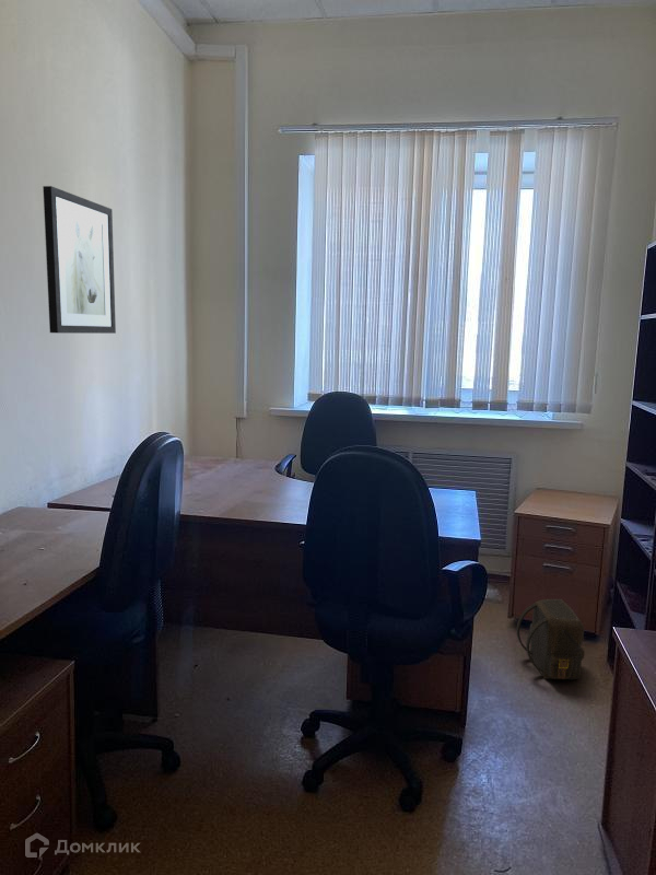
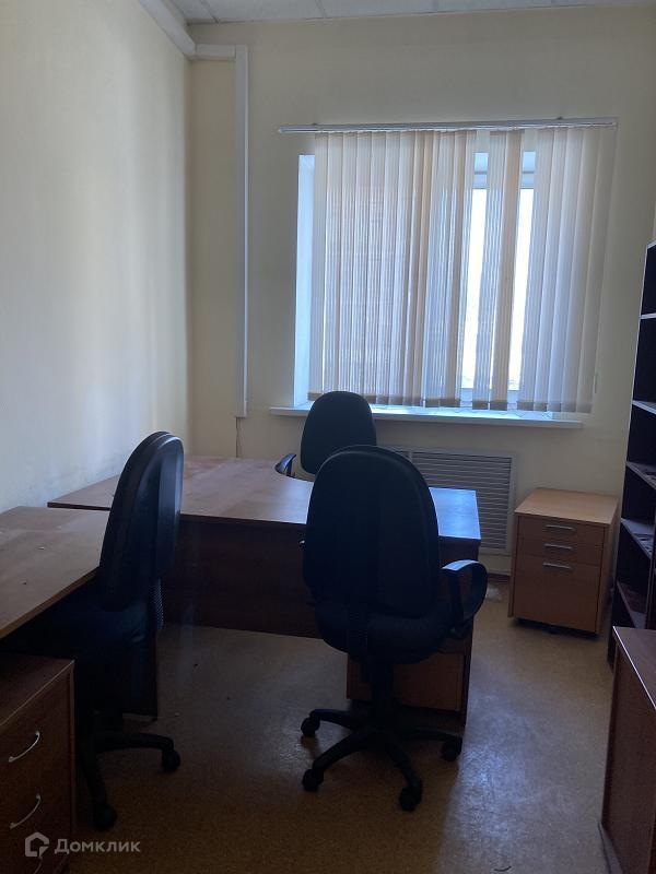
- backpack [516,598,586,681]
- wall art [42,185,117,335]
